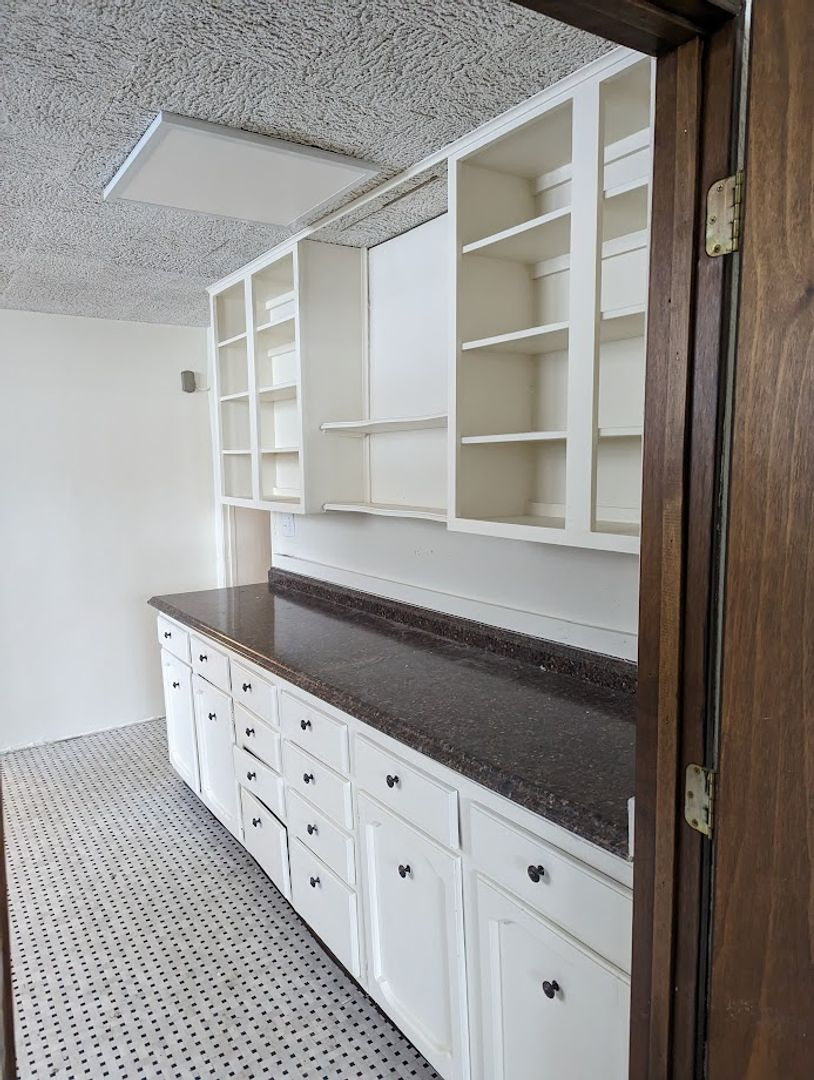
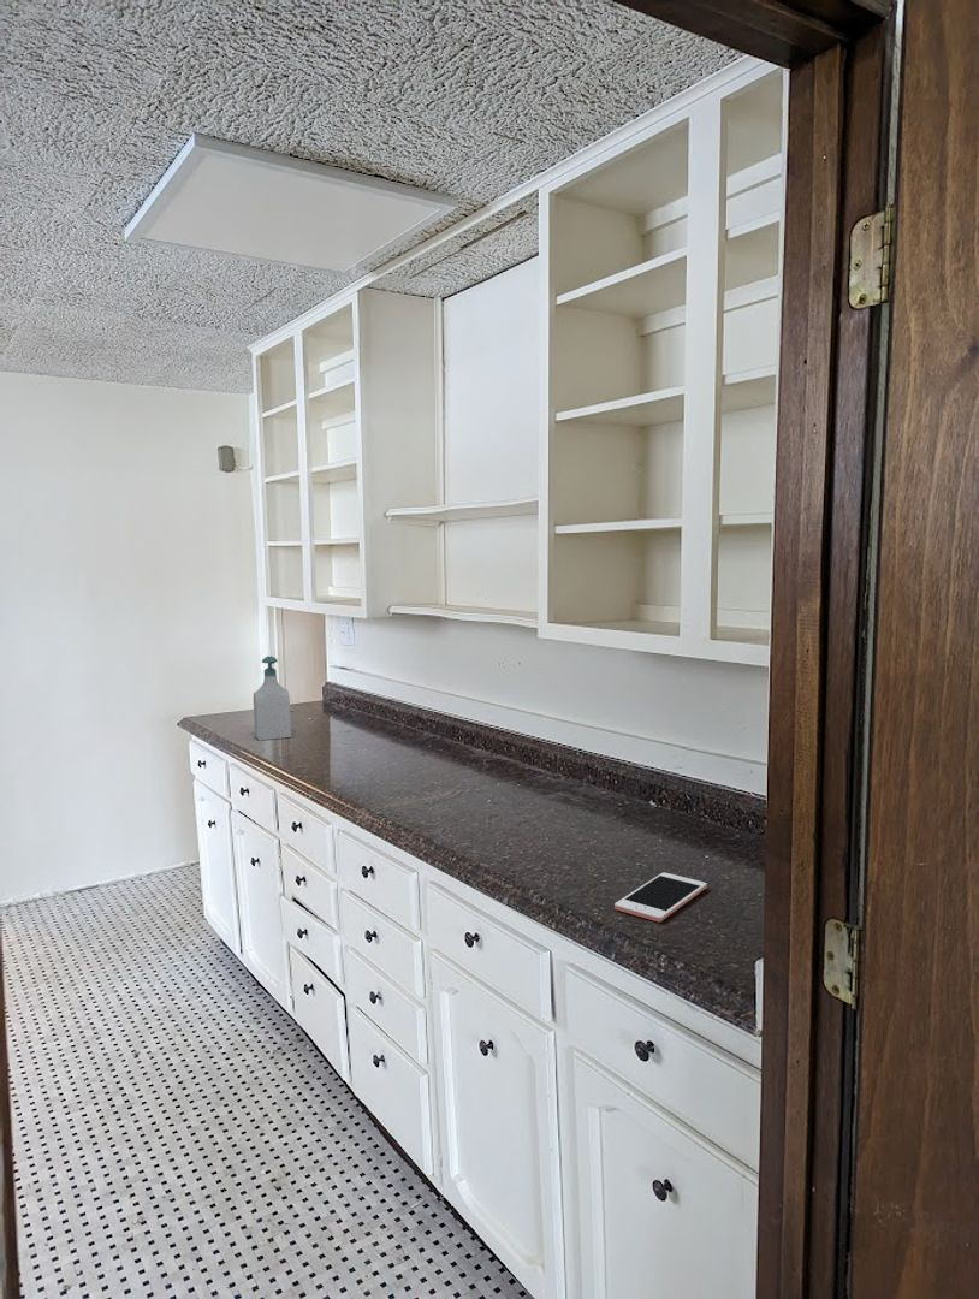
+ cell phone [613,872,708,923]
+ soap bottle [253,656,292,741]
